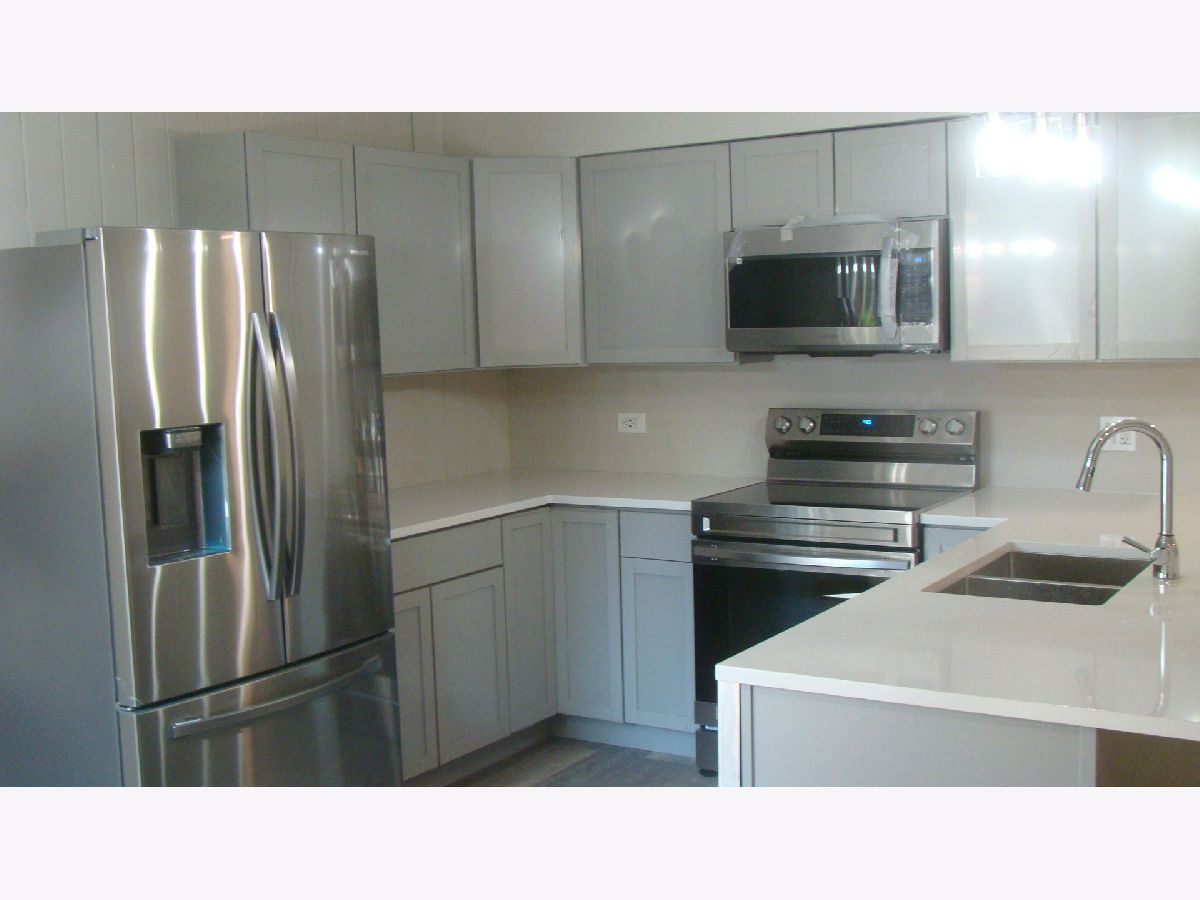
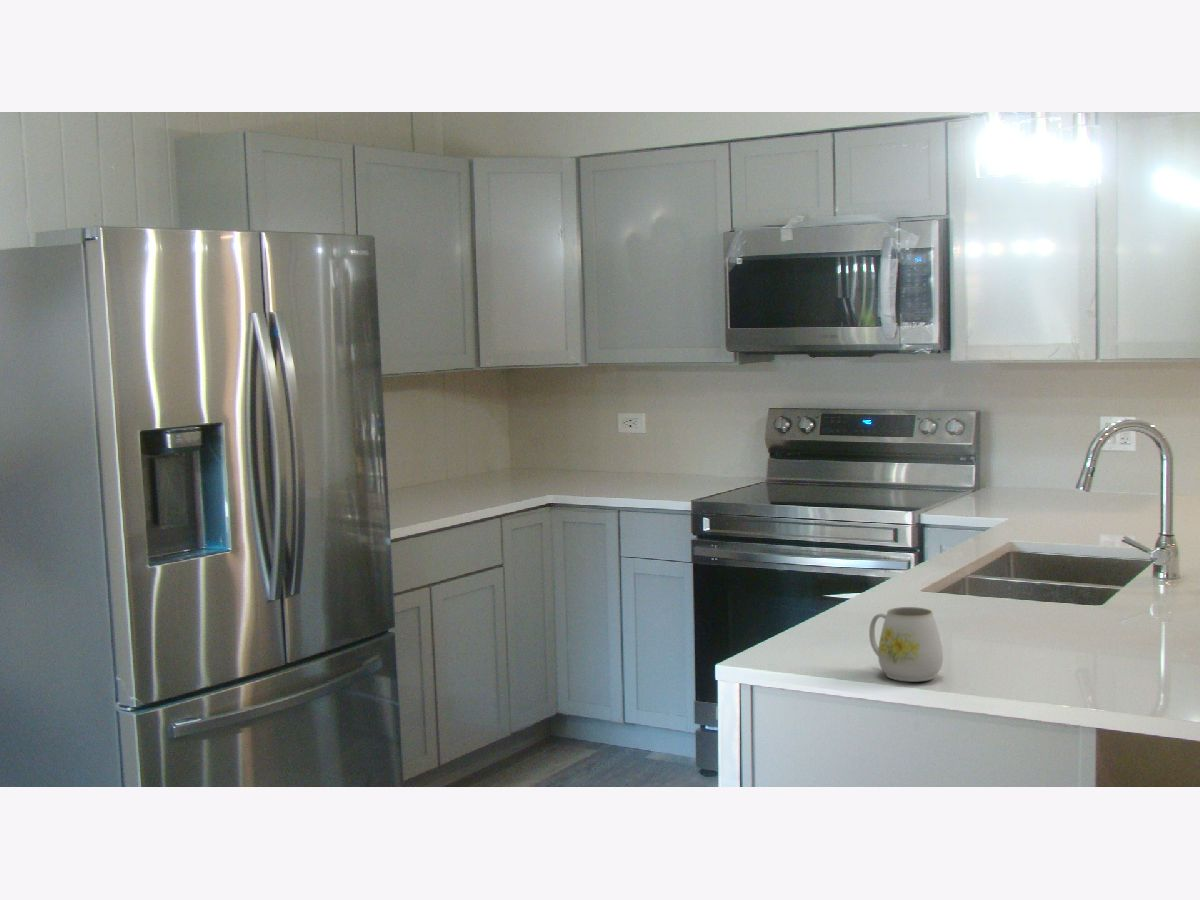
+ mug [868,606,944,683]
